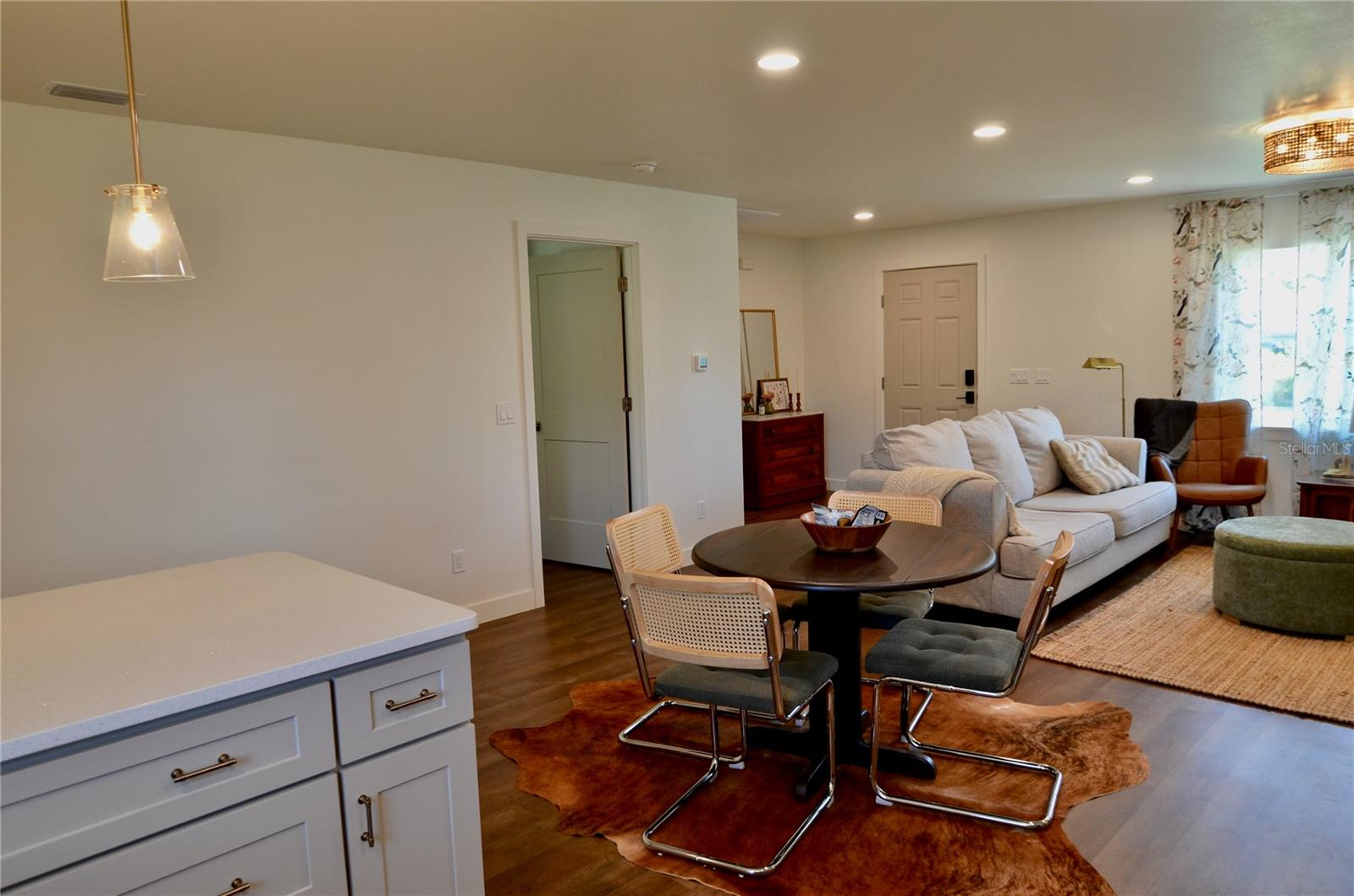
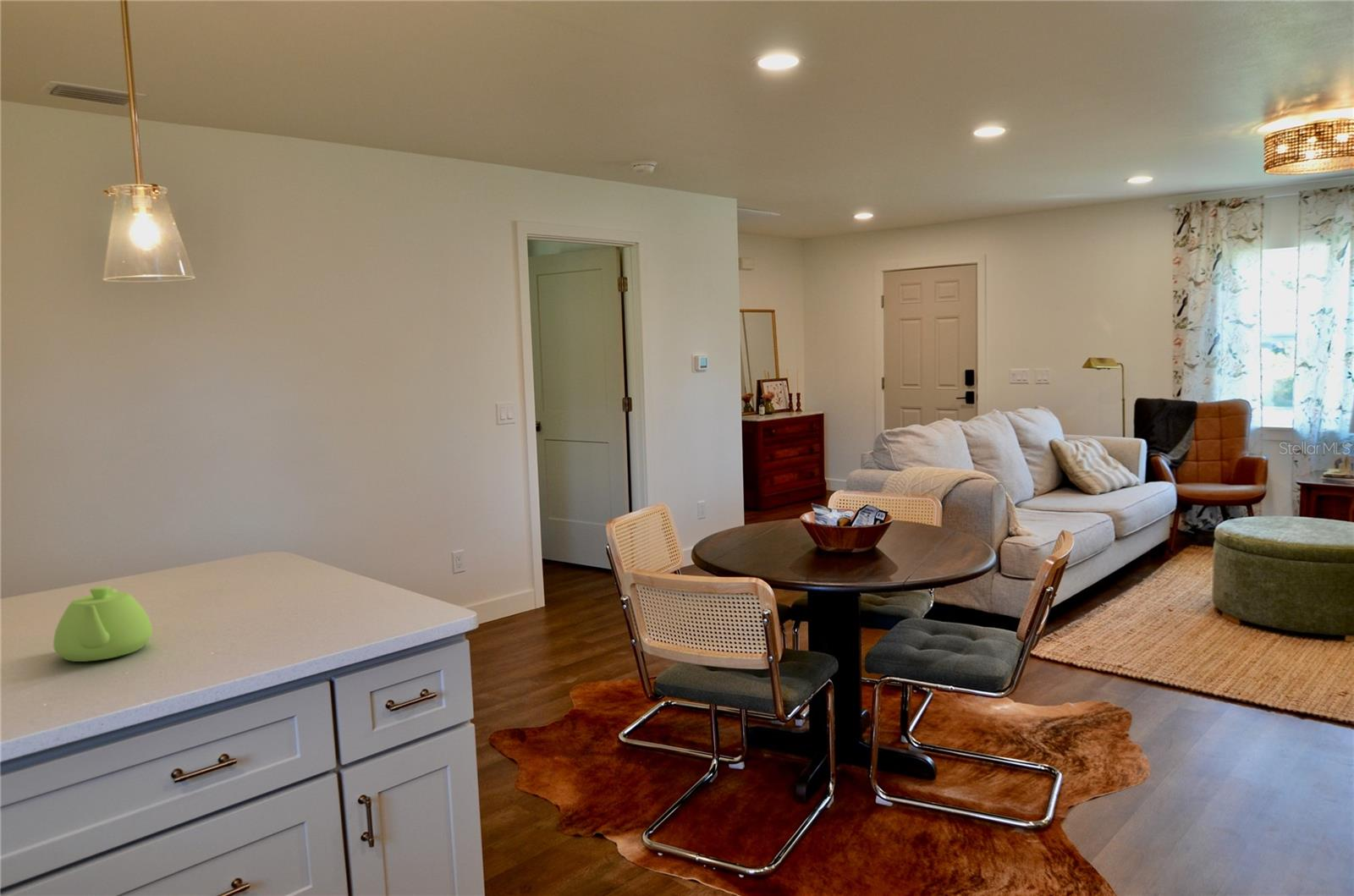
+ teapot [52,585,153,662]
